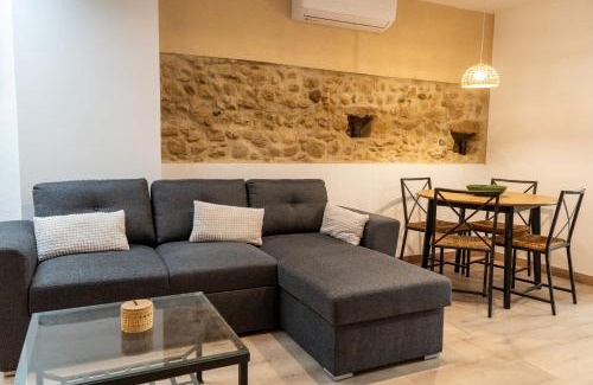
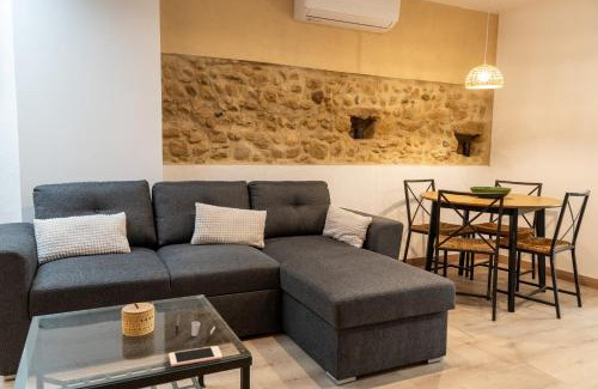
+ cell phone [167,345,224,367]
+ cup [175,312,216,340]
